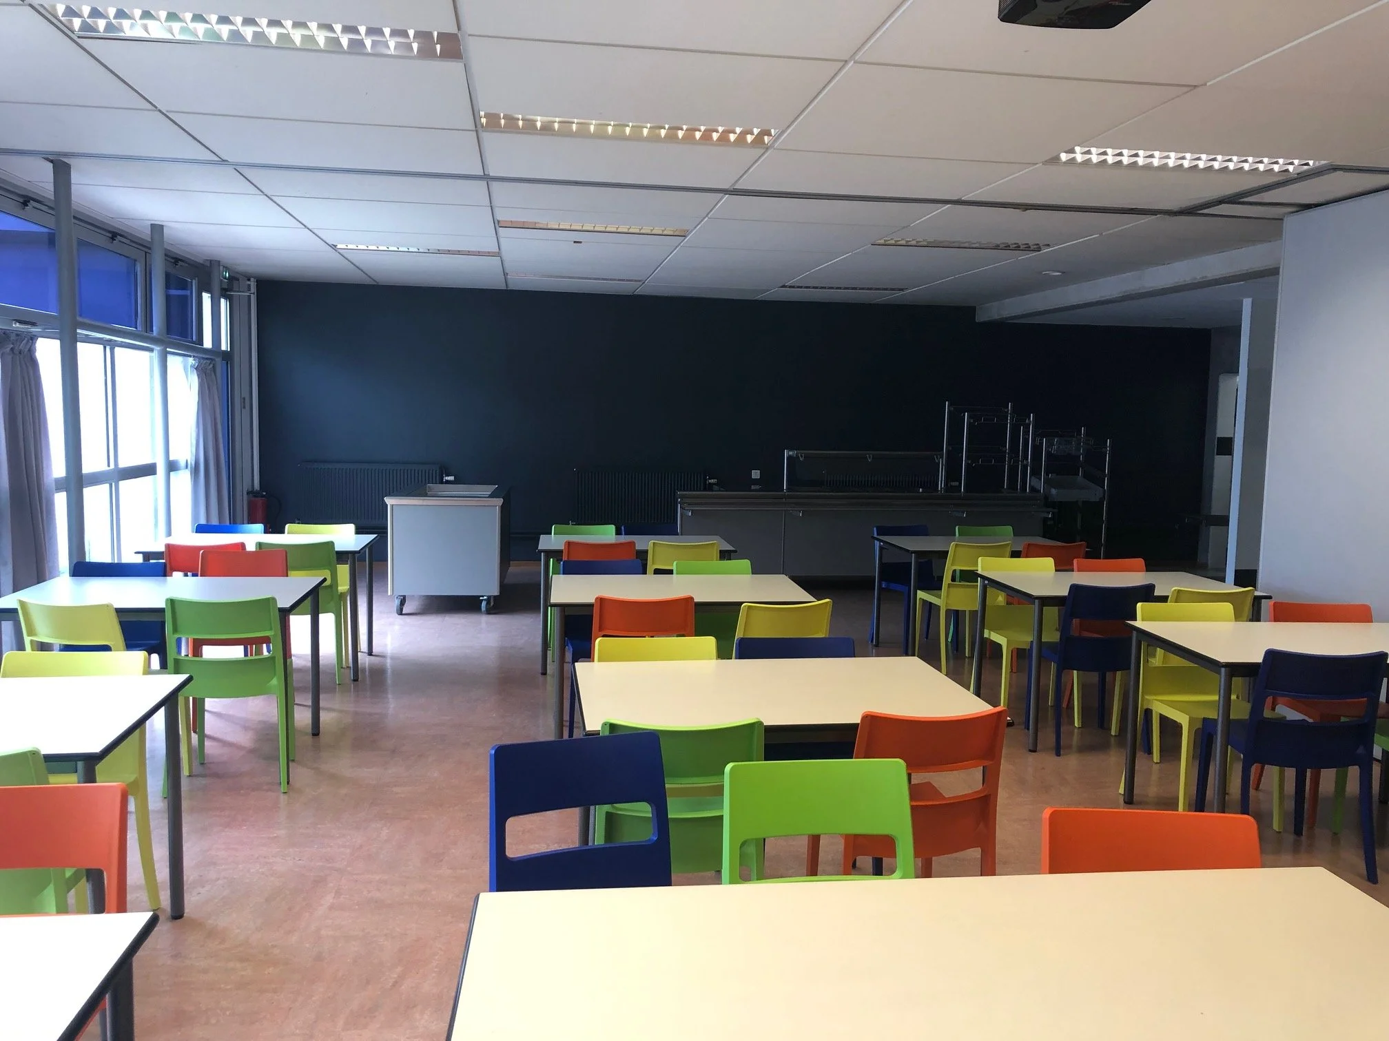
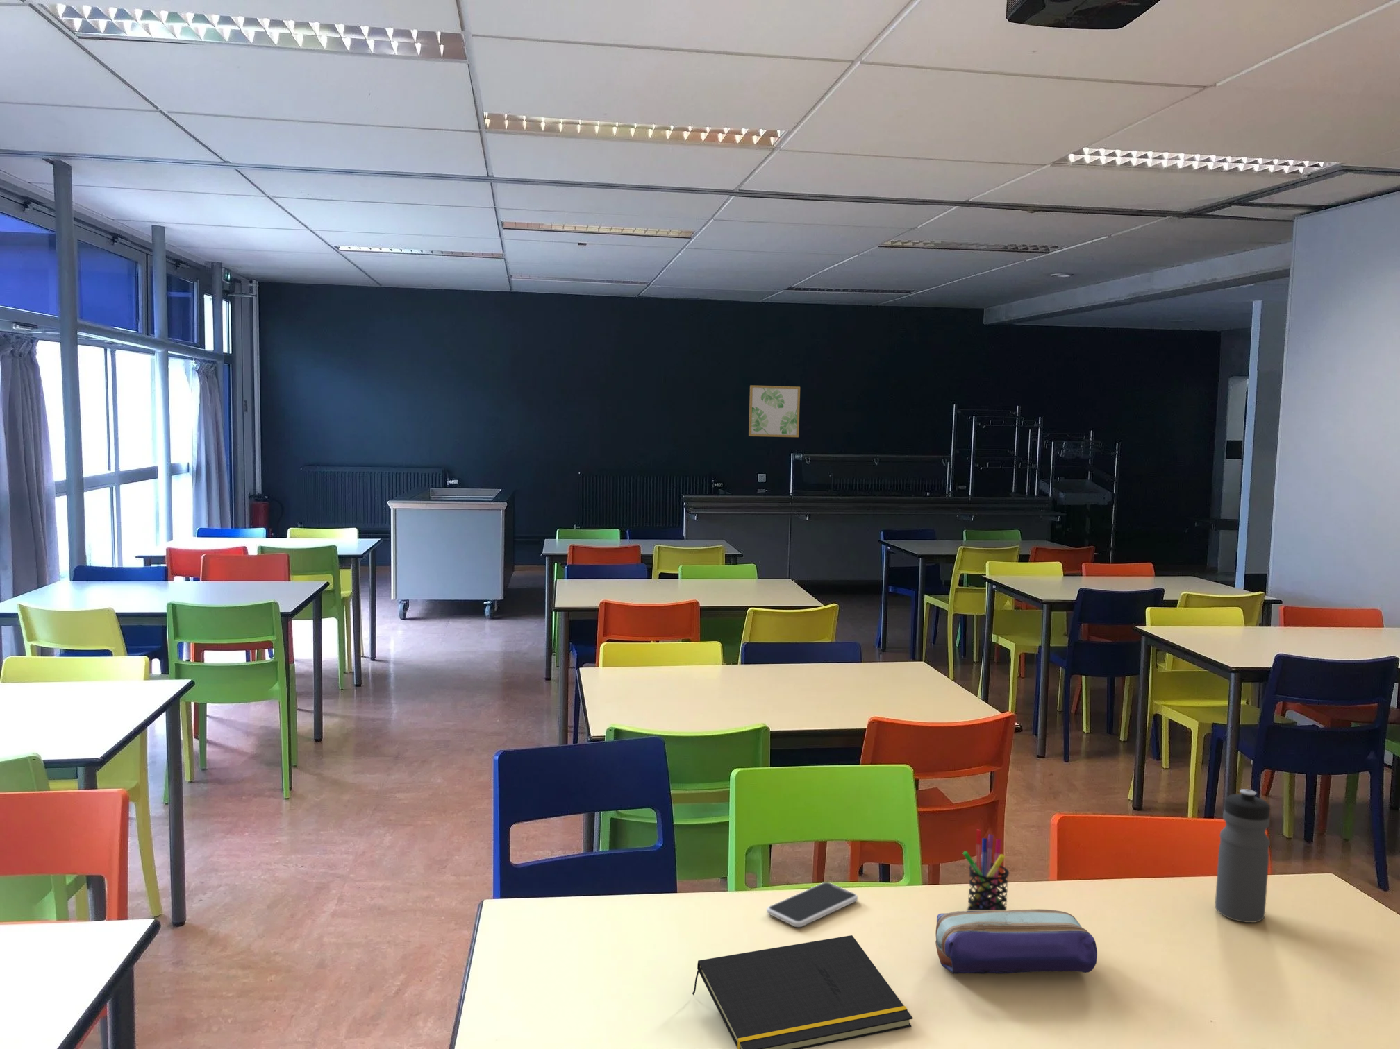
+ pen holder [962,829,1010,911]
+ pencil case [935,909,1098,975]
+ wall art [747,385,800,437]
+ notepad [691,934,913,1049]
+ smartphone [766,882,859,928]
+ water bottle [1214,788,1271,923]
